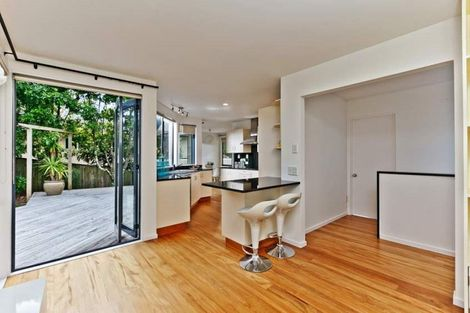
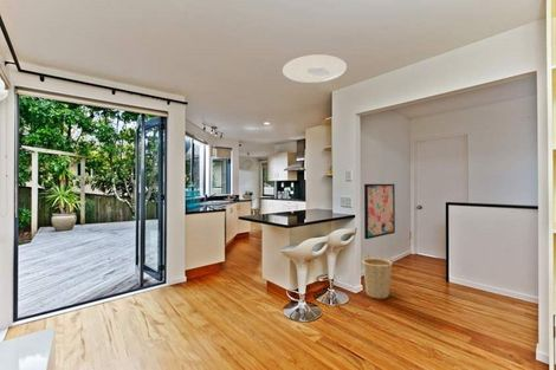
+ ceiling light [282,53,348,84]
+ basket [361,252,394,300]
+ wall art [363,183,396,240]
